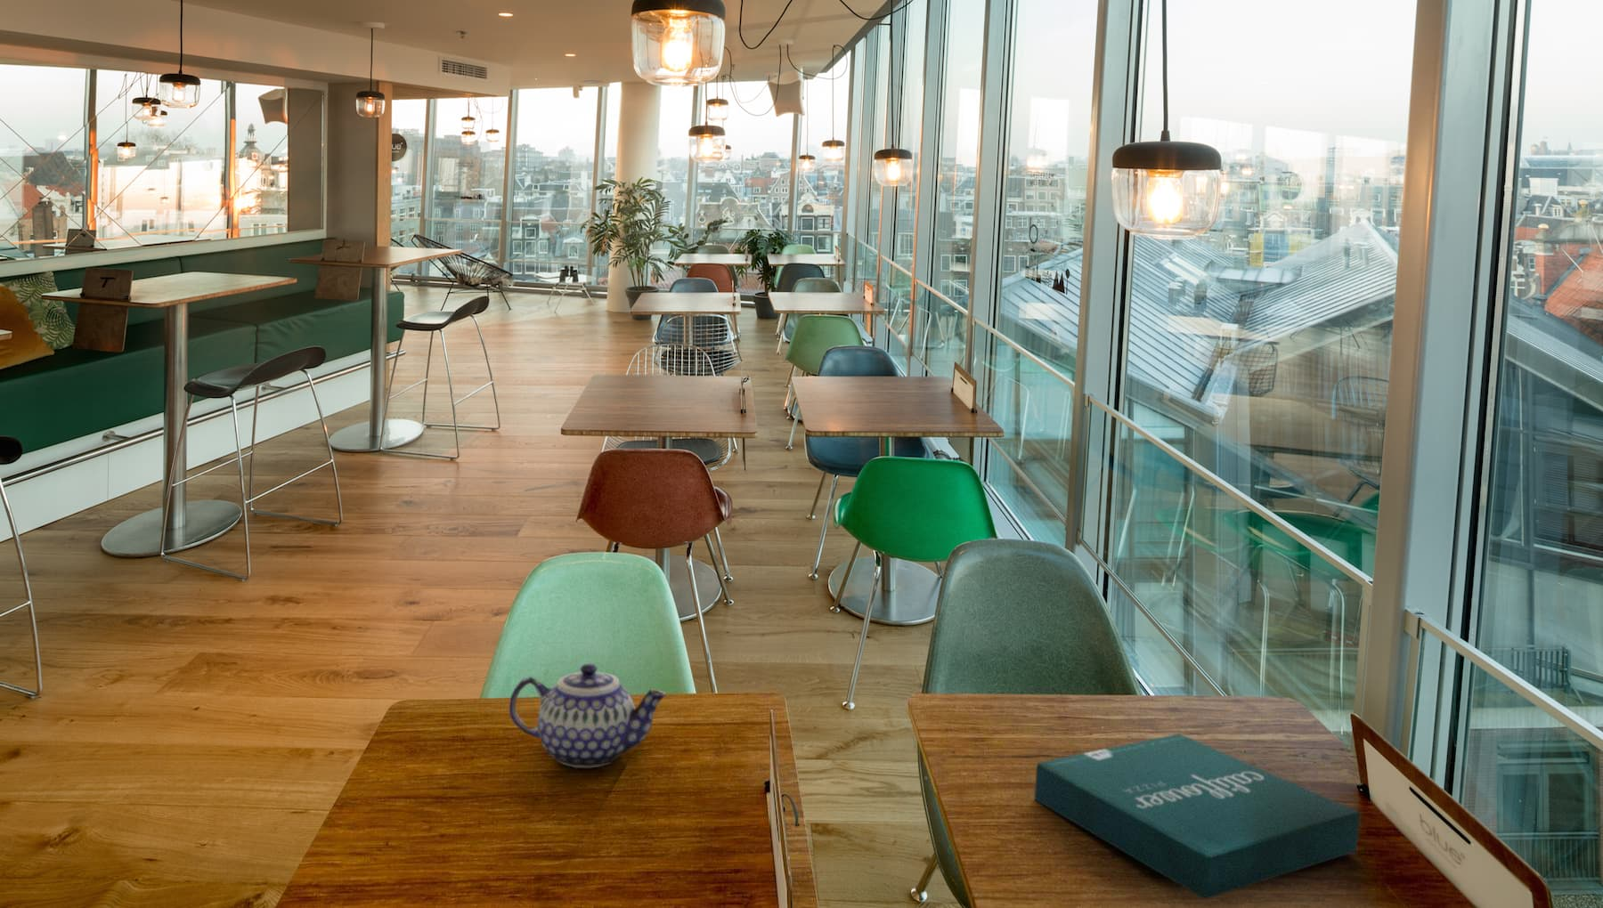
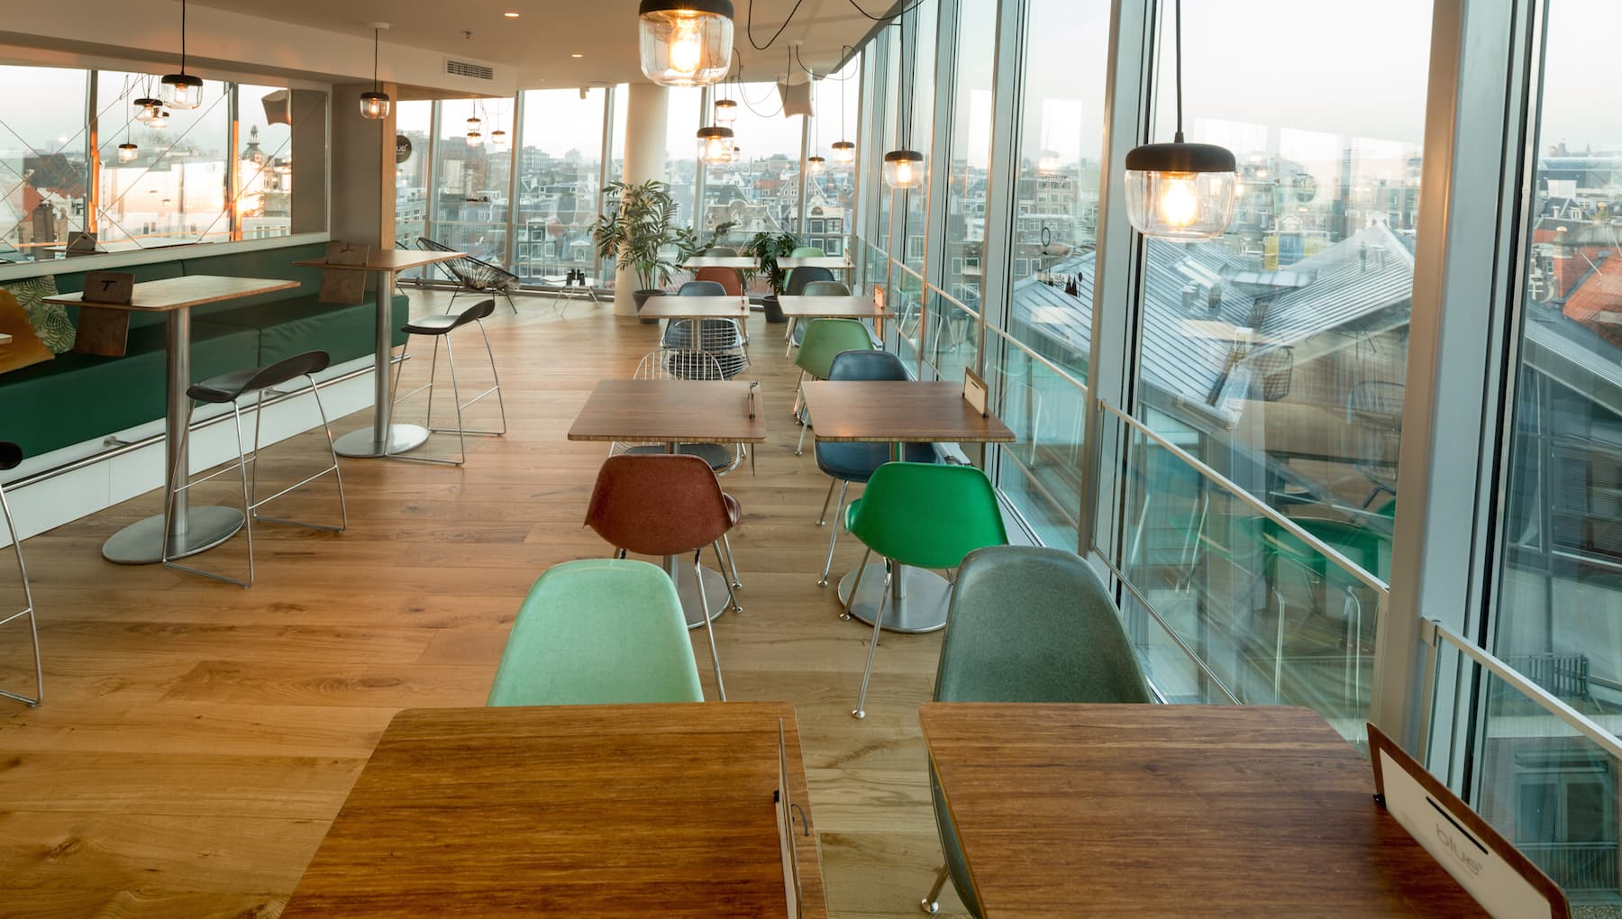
- pizza box [1034,733,1361,900]
- teapot [509,663,667,768]
